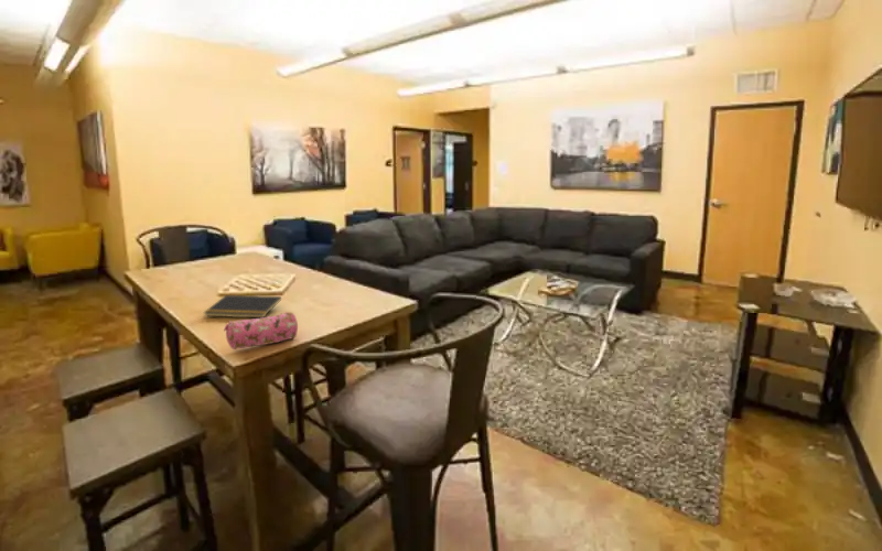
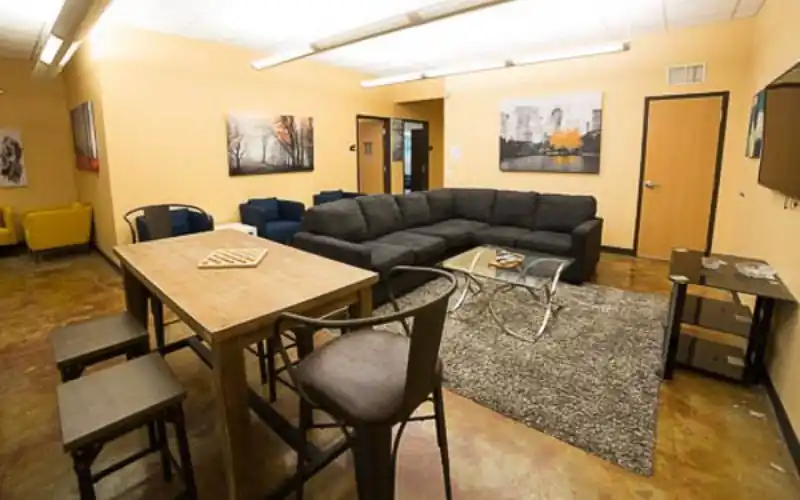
- pencil case [223,311,299,350]
- notepad [203,294,282,318]
